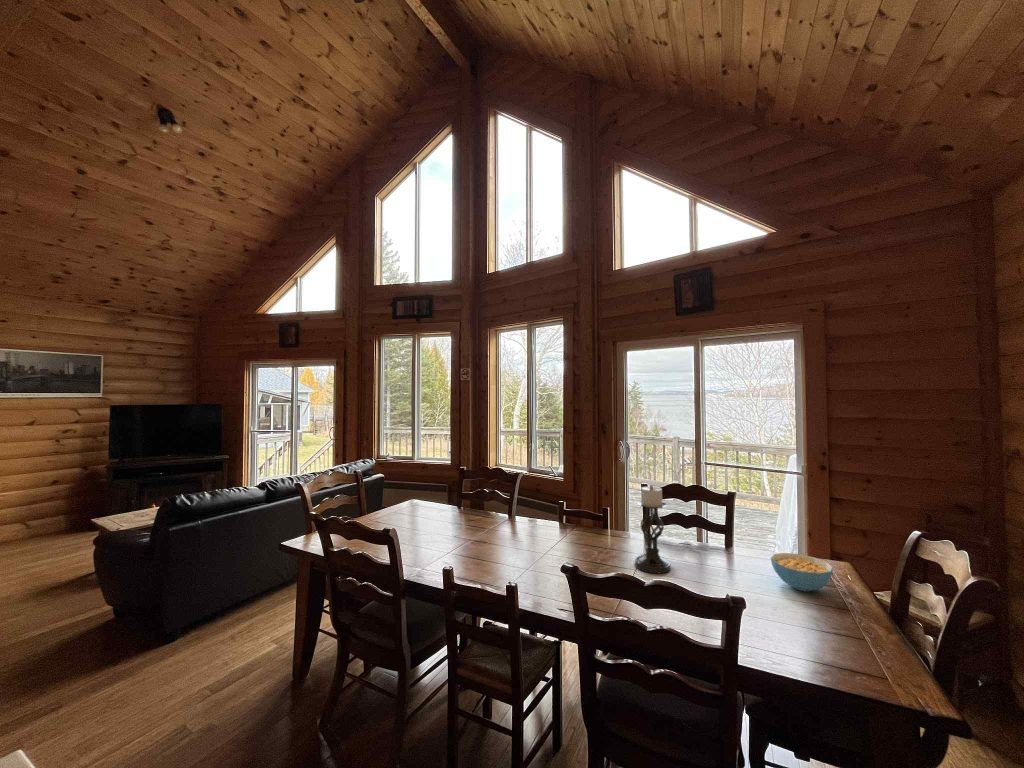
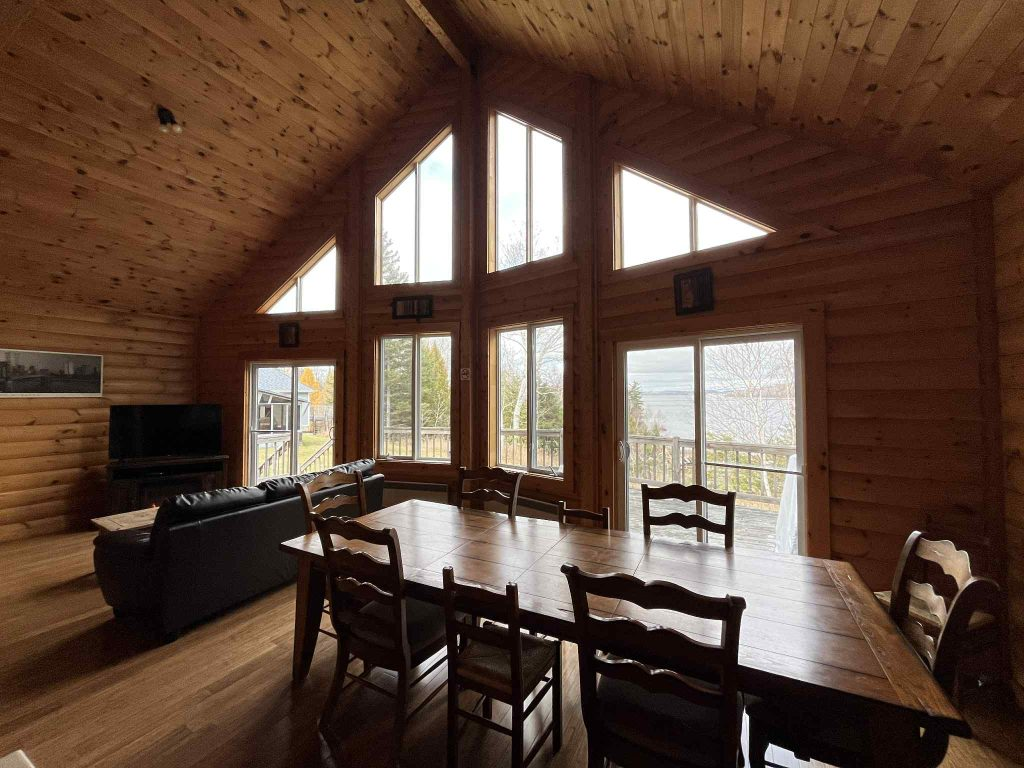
- candle holder [633,484,672,574]
- cereal bowl [770,552,834,592]
